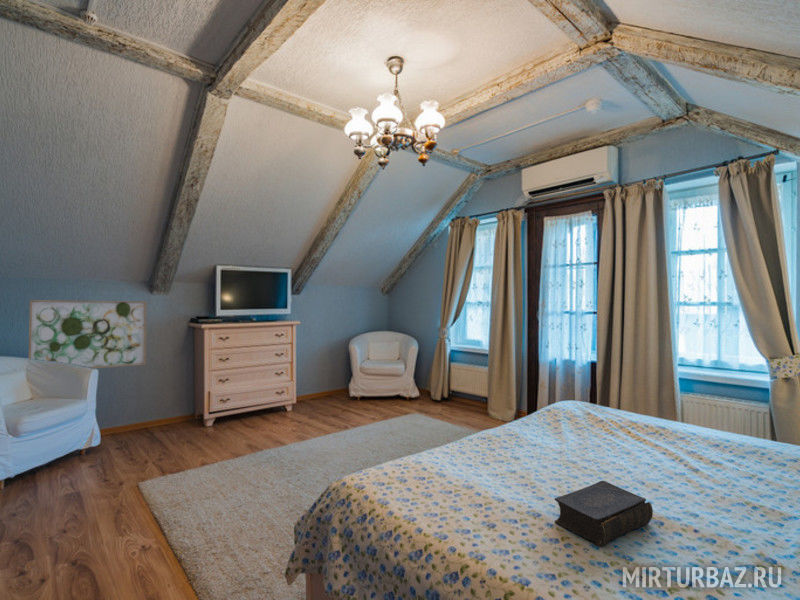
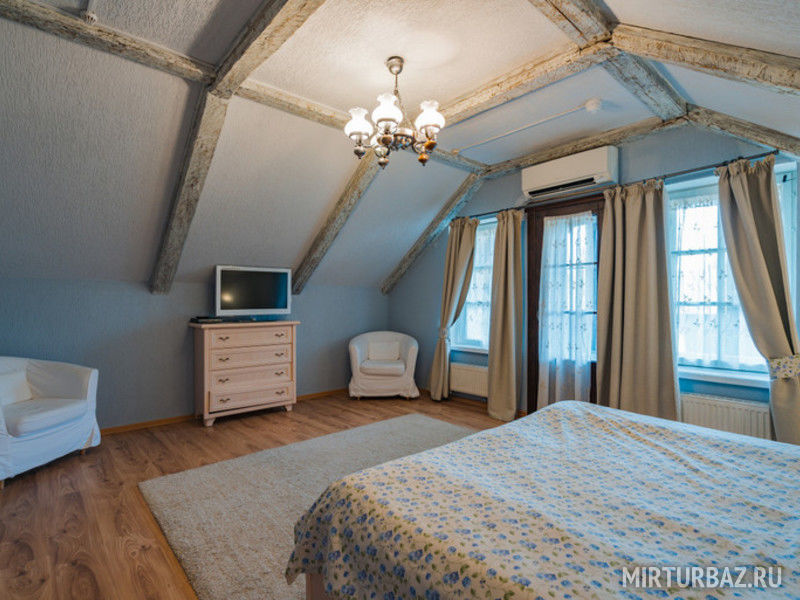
- wall art [28,299,148,369]
- book [553,480,654,547]
